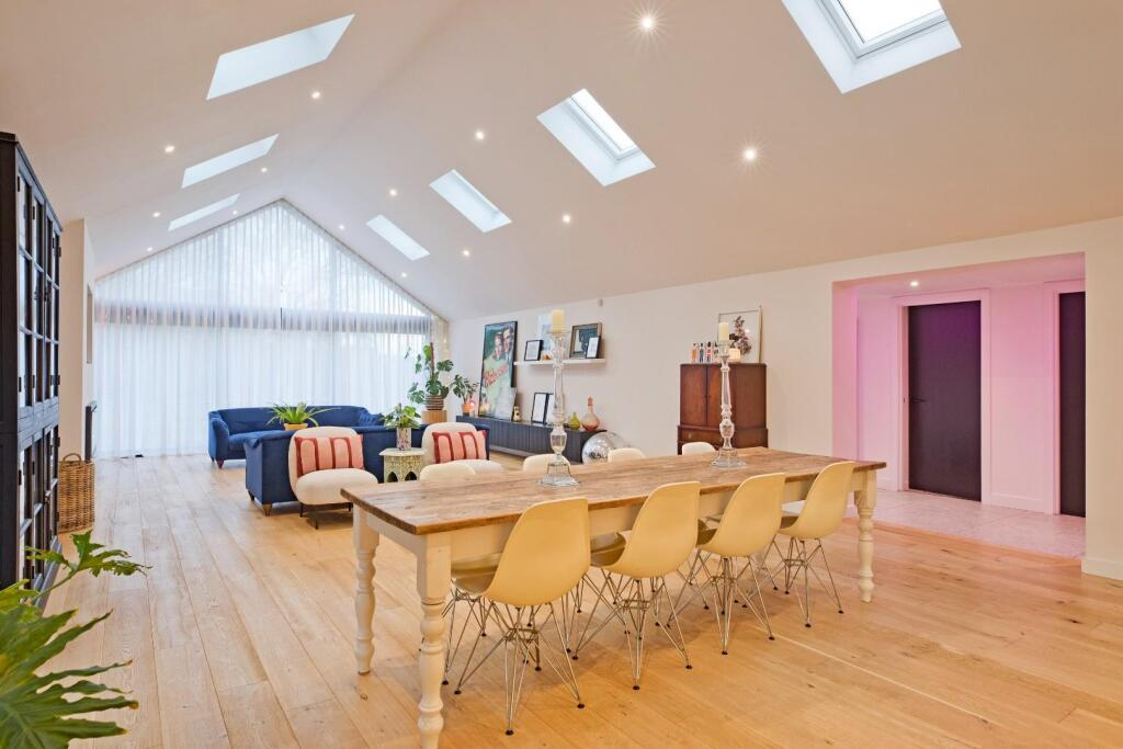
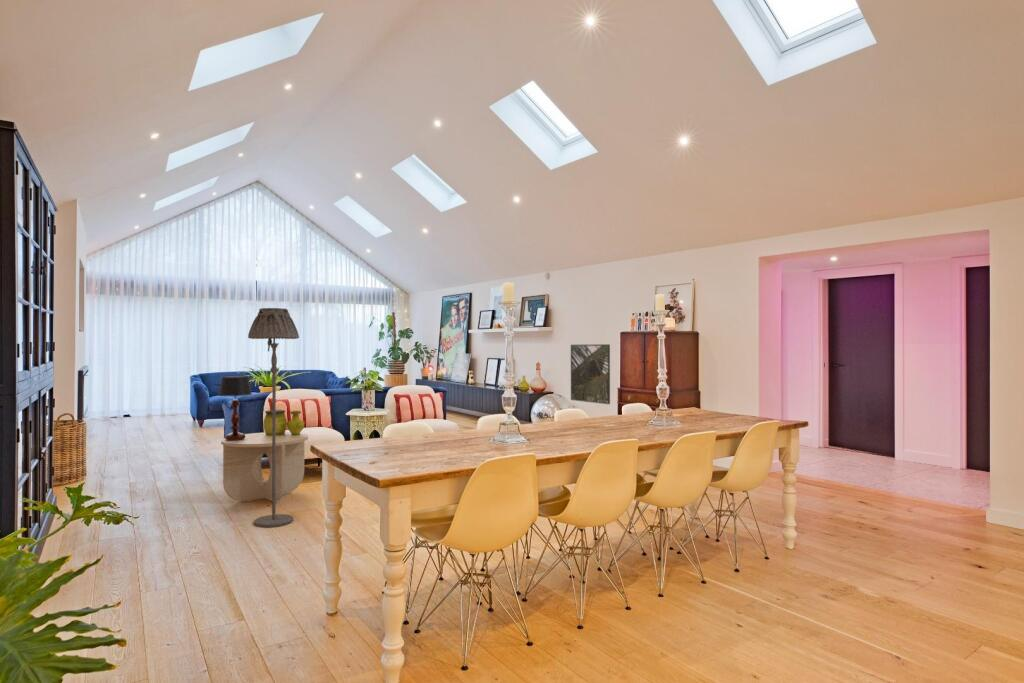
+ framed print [570,343,611,405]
+ floor lamp [247,307,300,528]
+ side table [220,431,309,503]
+ table lamp [217,375,253,441]
+ decorative vase [262,409,306,436]
